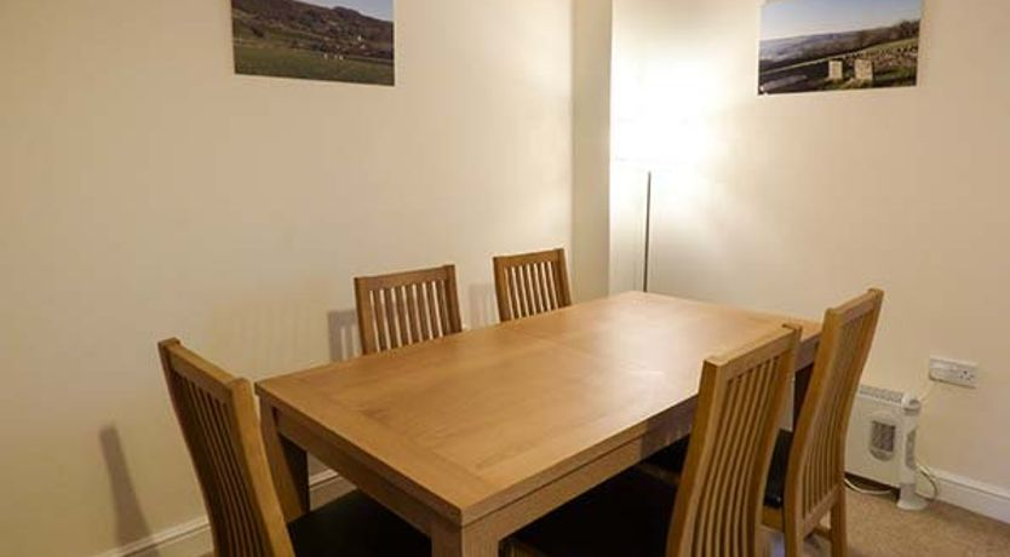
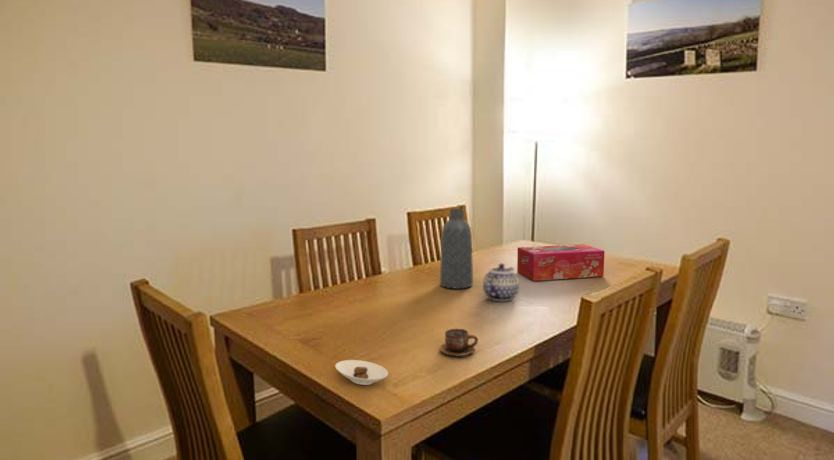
+ tissue box [516,243,605,282]
+ teapot [482,263,520,302]
+ saucer [334,359,389,386]
+ cup [439,328,479,357]
+ vase [439,208,474,290]
